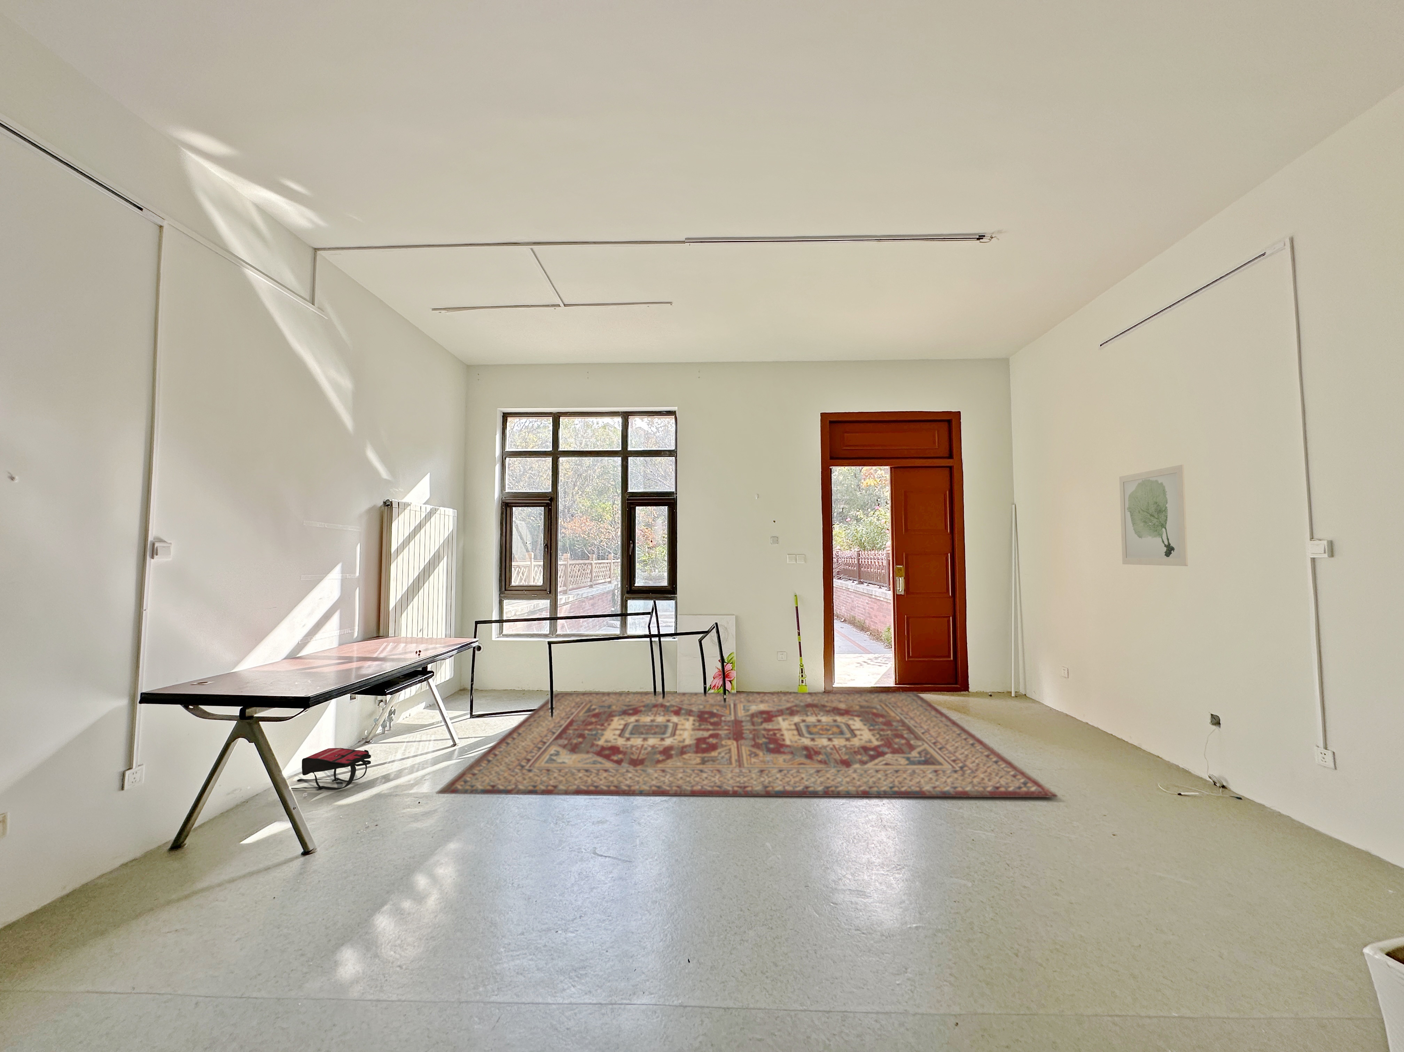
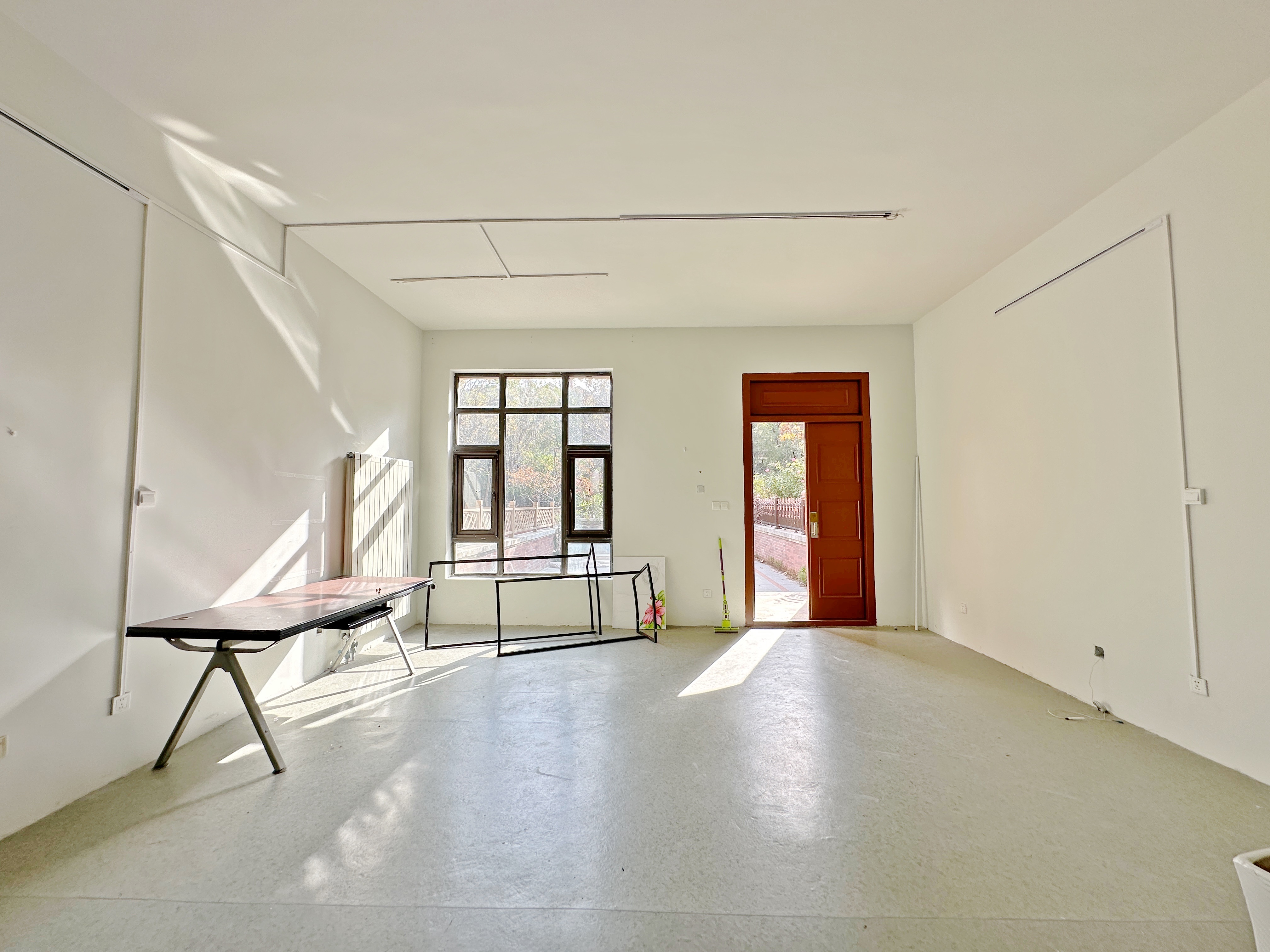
- backpack [291,748,371,791]
- rug [436,692,1058,798]
- wall art [1119,464,1188,567]
